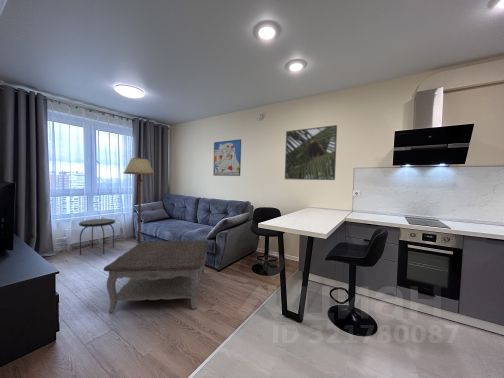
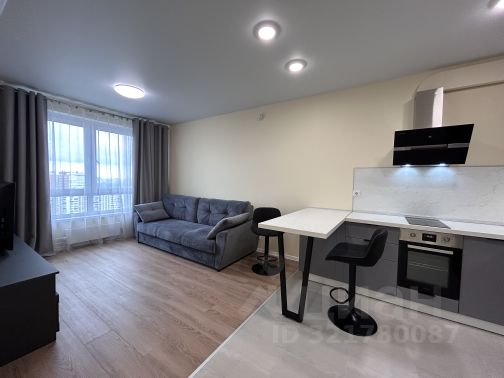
- wall art [212,138,242,177]
- side table [78,218,116,256]
- floor lamp [122,156,156,245]
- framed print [284,124,338,181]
- coffee table [102,240,210,313]
